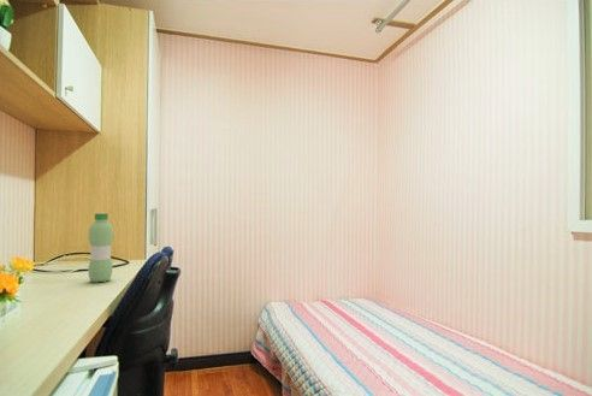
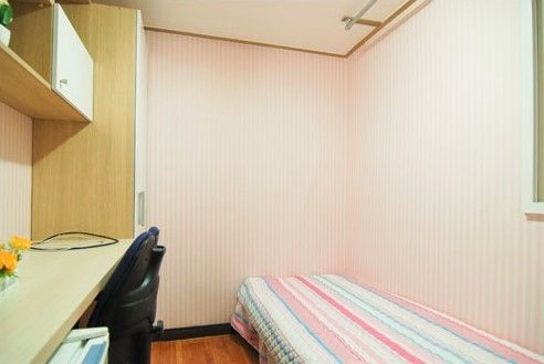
- water bottle [87,212,114,284]
